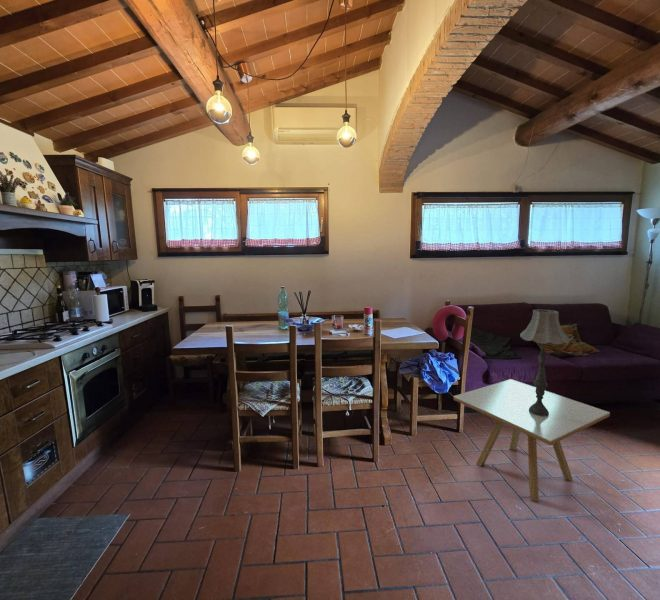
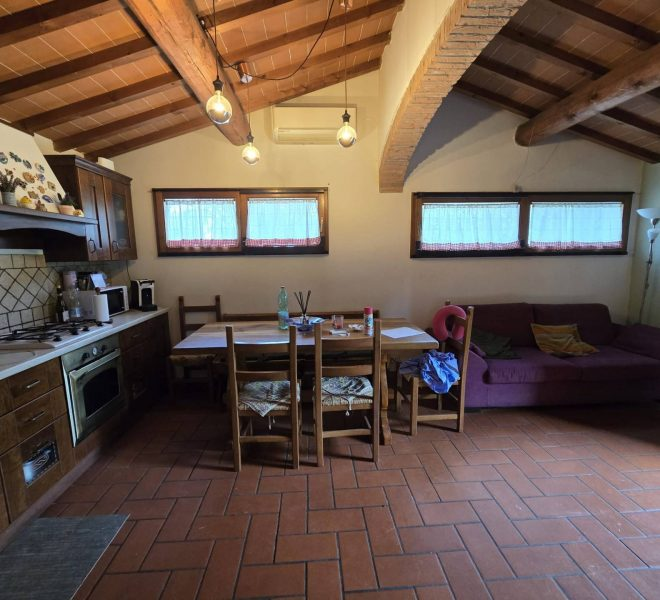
- table lamp [519,308,571,416]
- side table [453,378,611,502]
